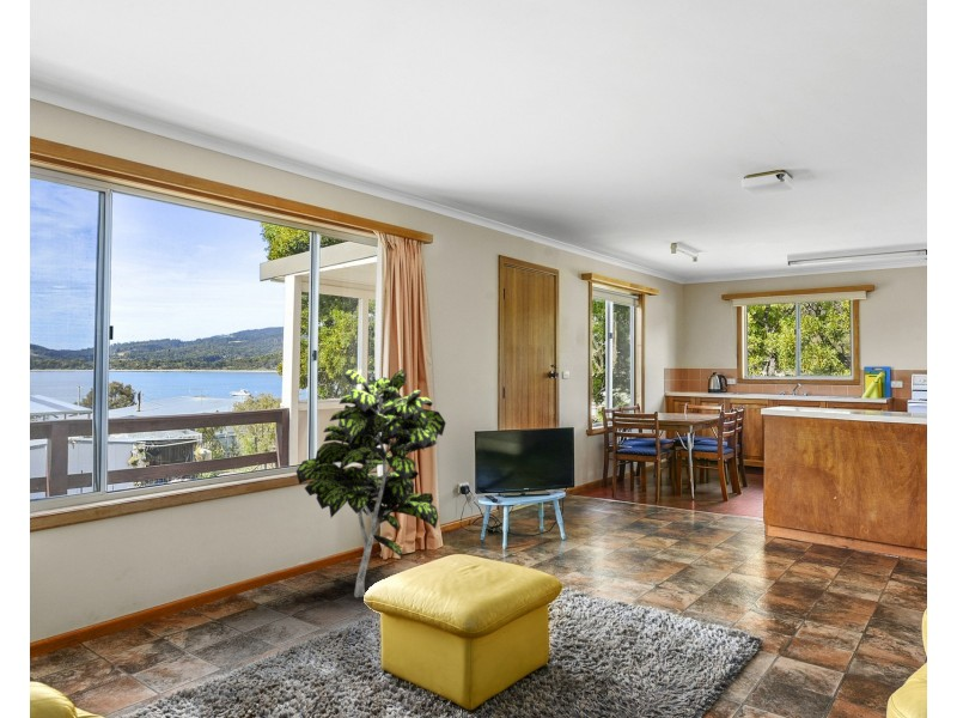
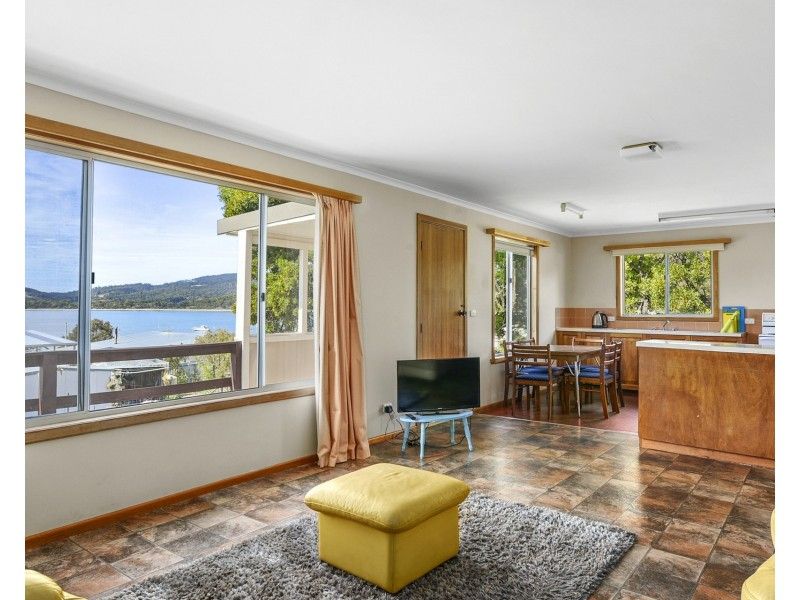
- indoor plant [295,367,447,598]
